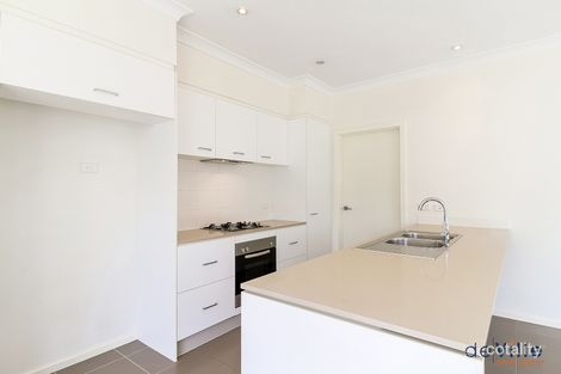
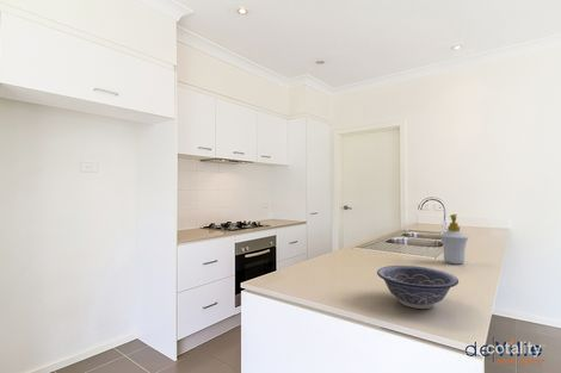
+ soap bottle [439,213,469,266]
+ decorative bowl [376,265,460,310]
